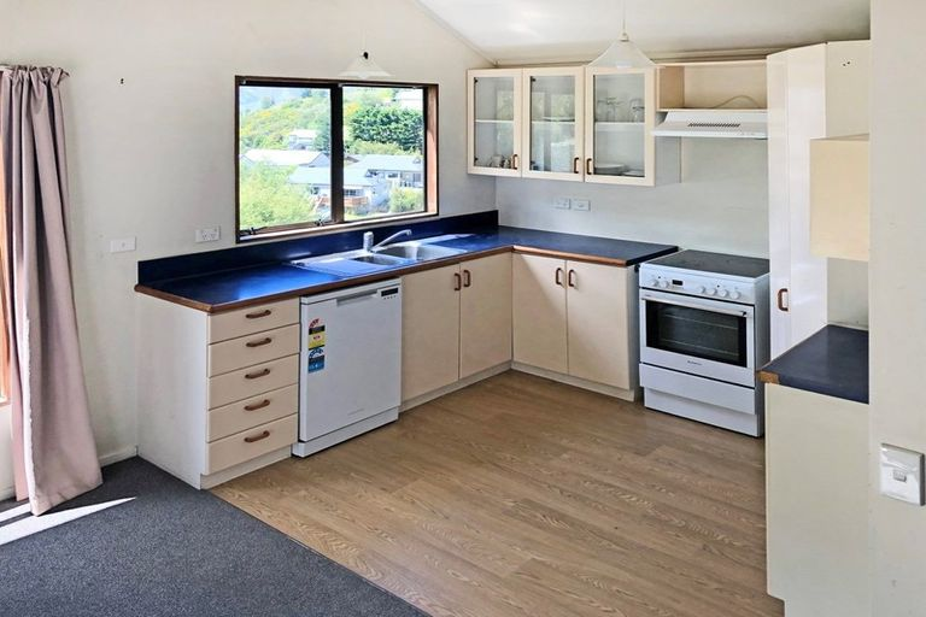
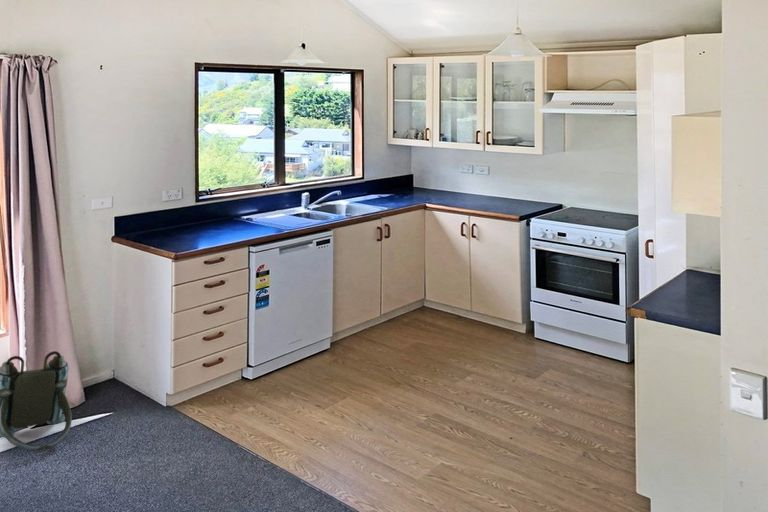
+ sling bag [0,350,73,452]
